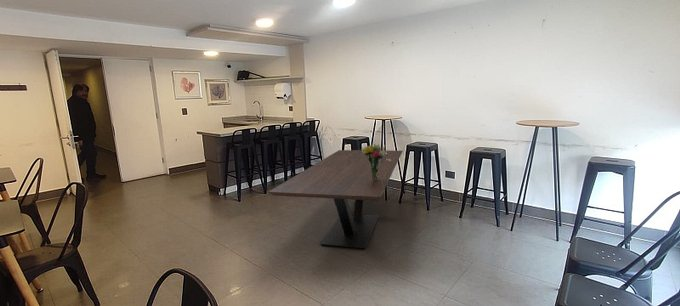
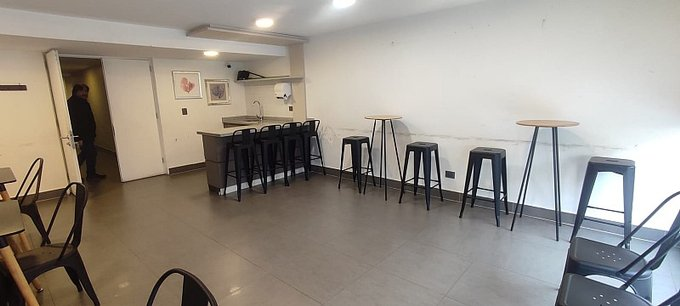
- dining table [267,149,403,249]
- bouquet [359,143,391,180]
